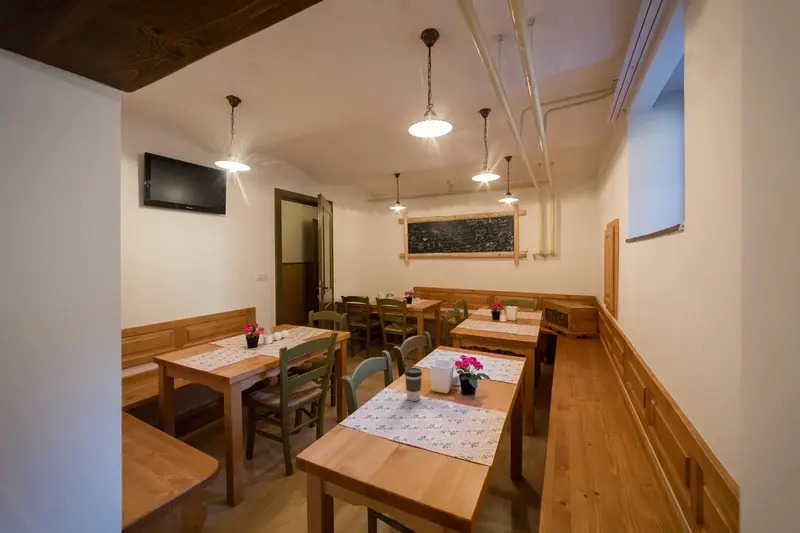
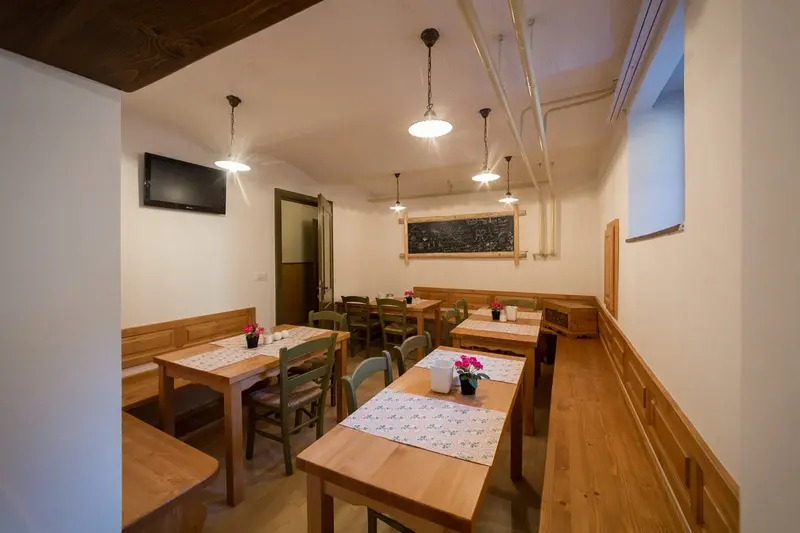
- coffee cup [404,367,423,402]
